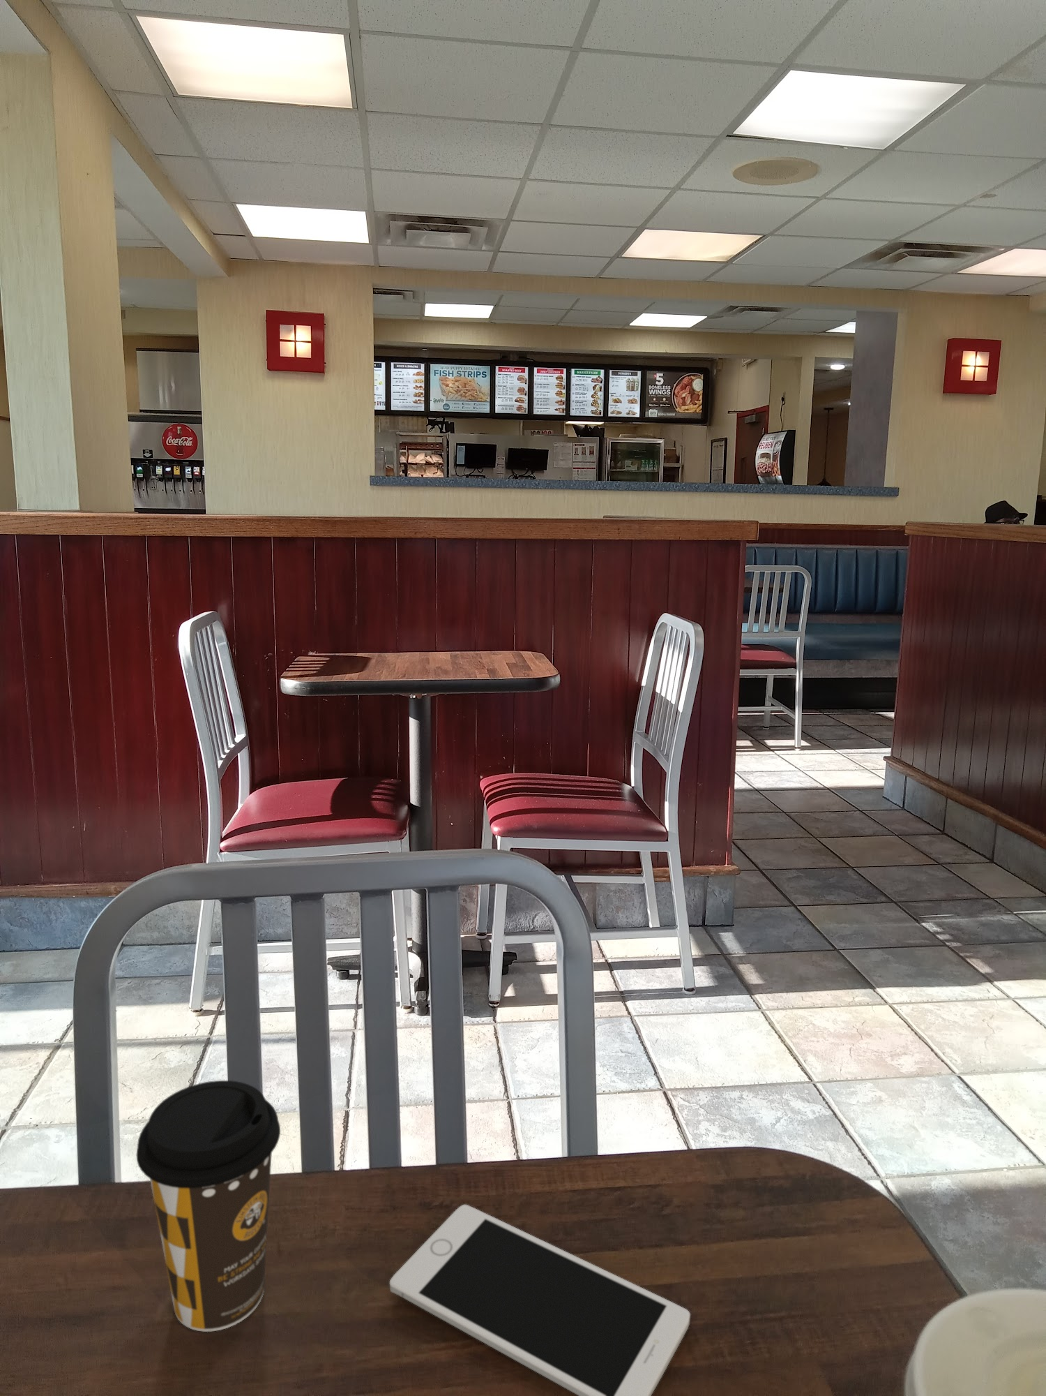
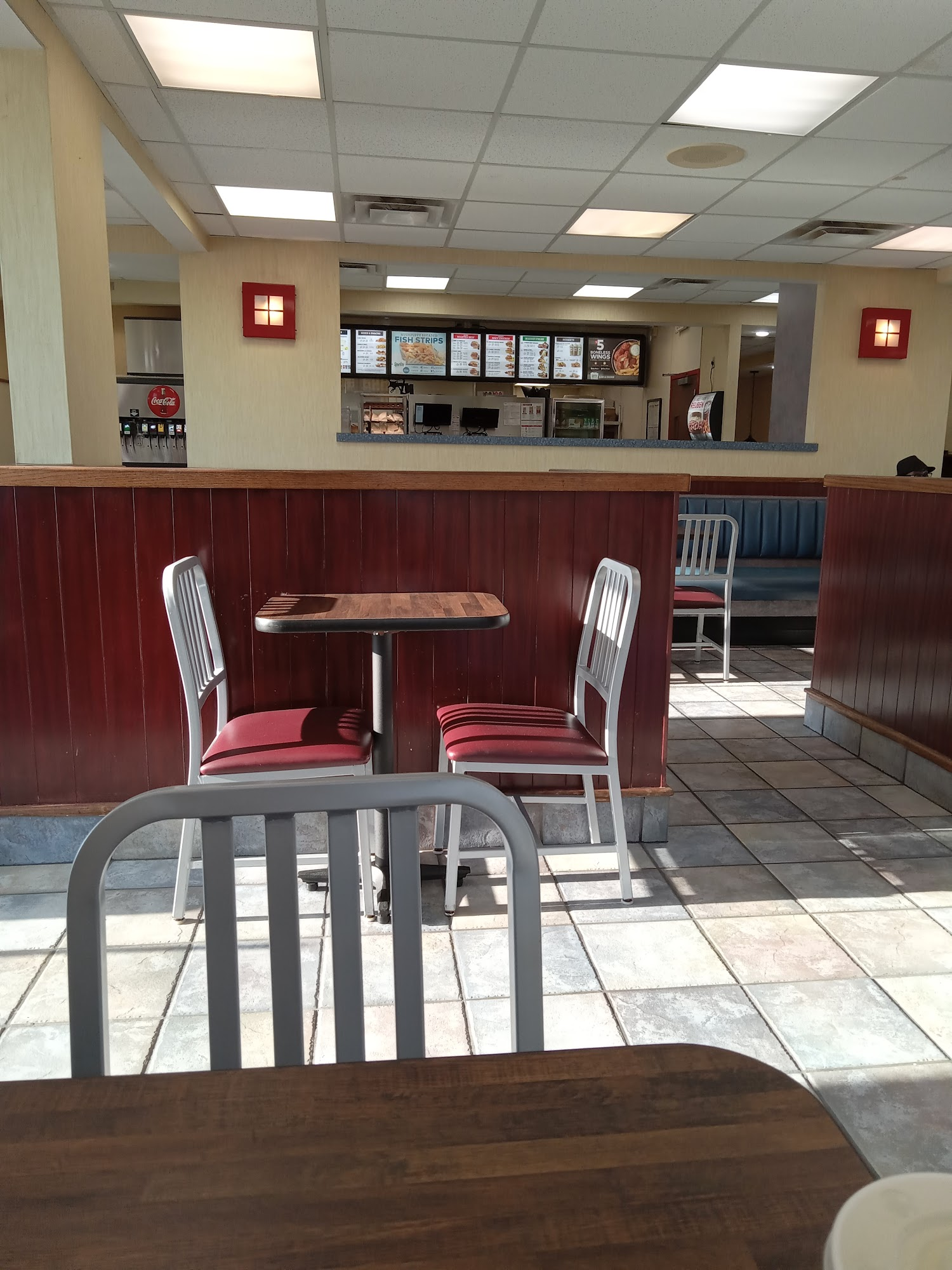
- cell phone [389,1204,691,1396]
- coffee cup [135,1079,281,1332]
